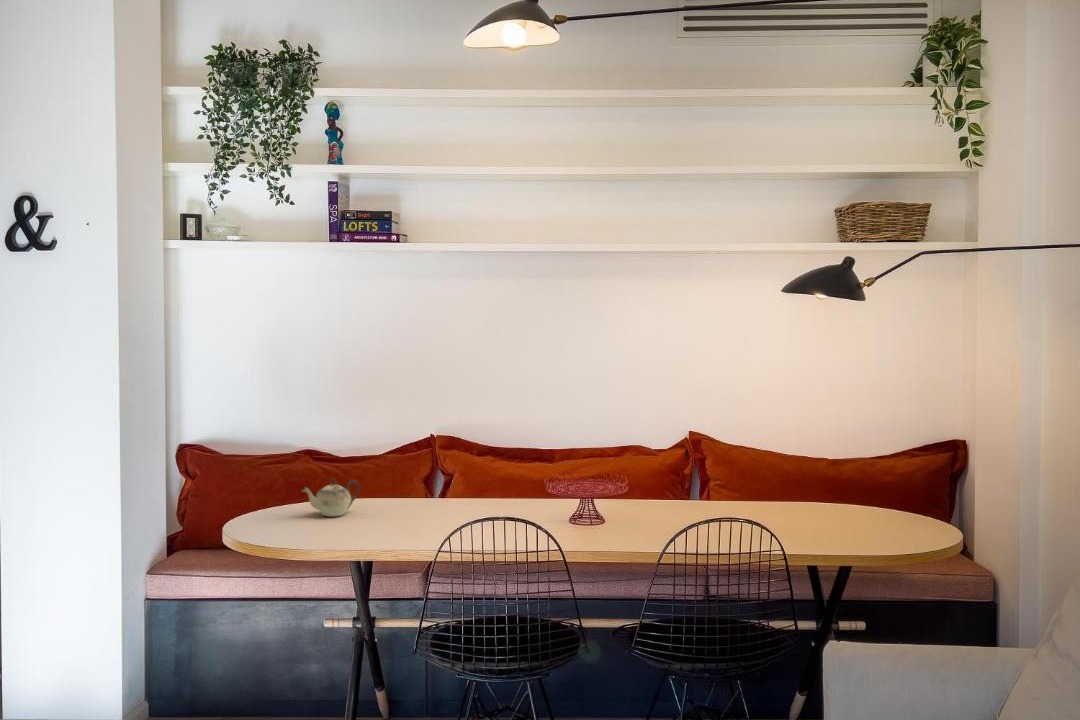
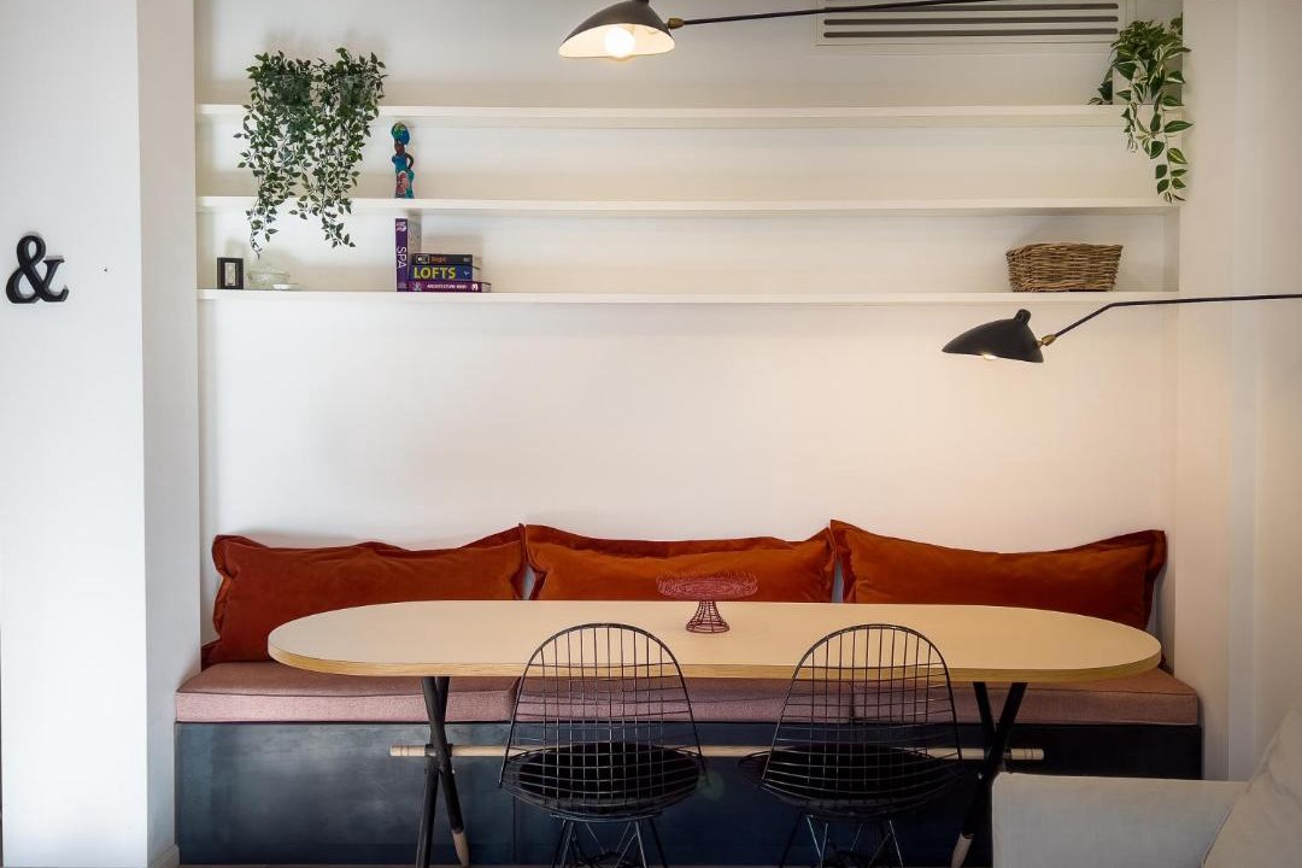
- teapot [300,477,360,518]
